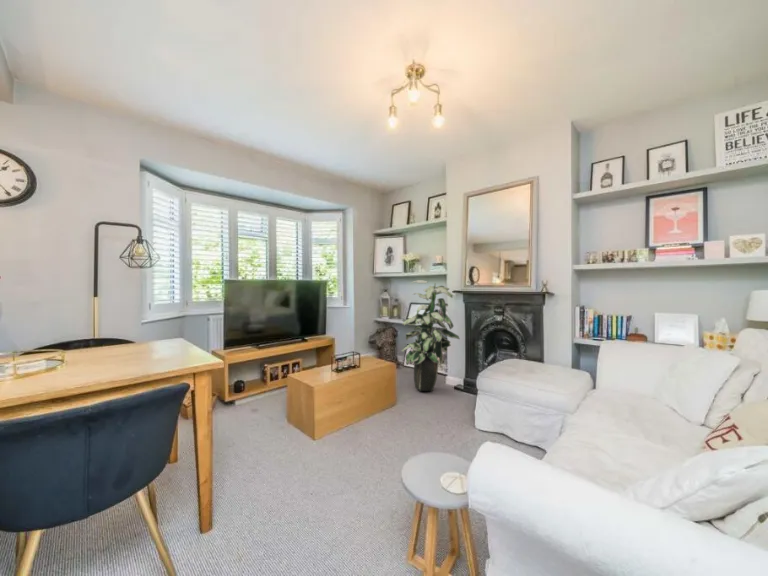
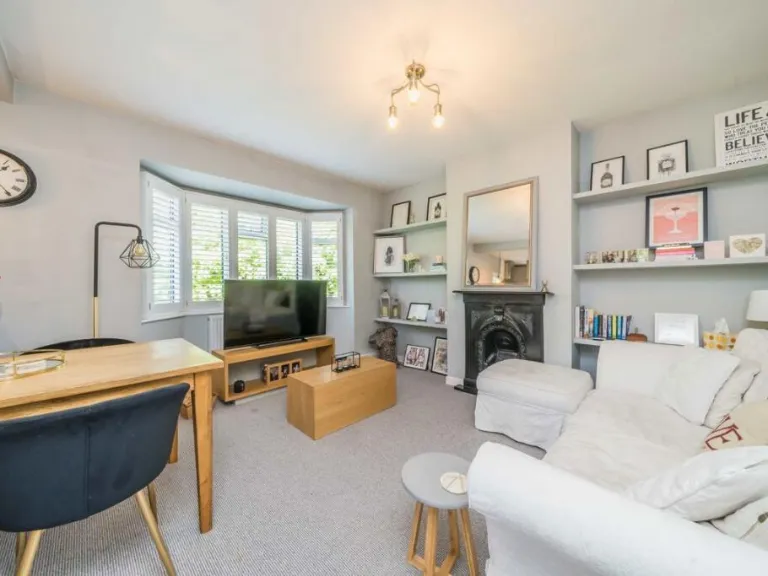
- indoor plant [401,279,460,392]
